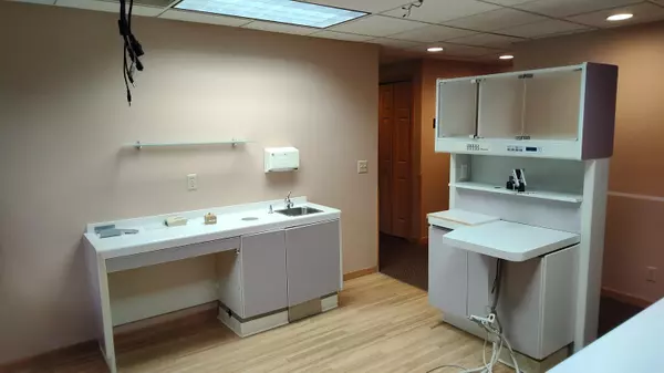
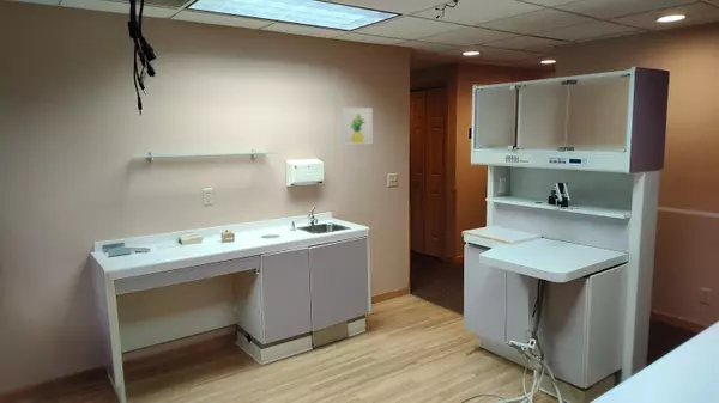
+ wall art [340,106,374,146]
